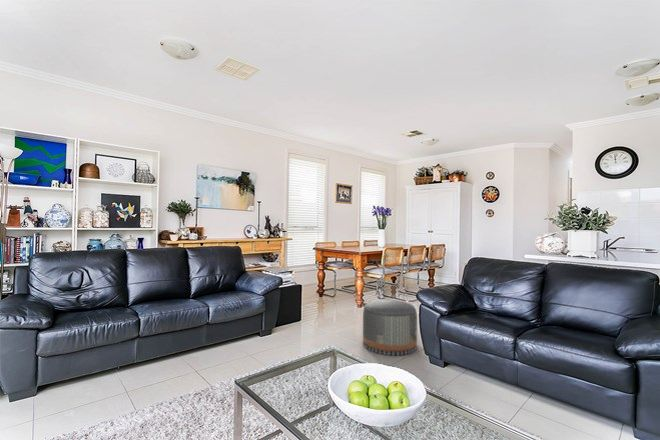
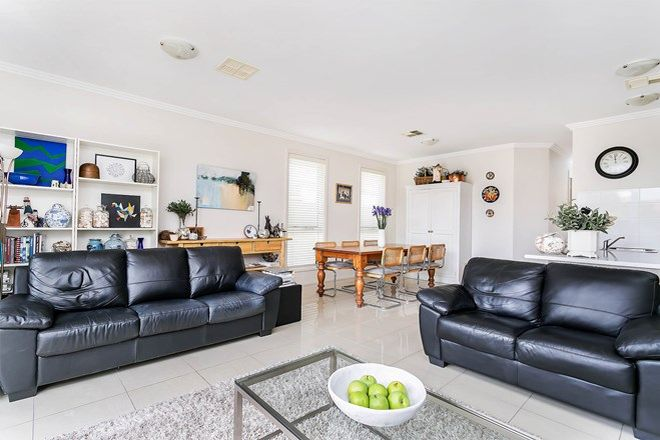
- pouf [362,298,418,357]
